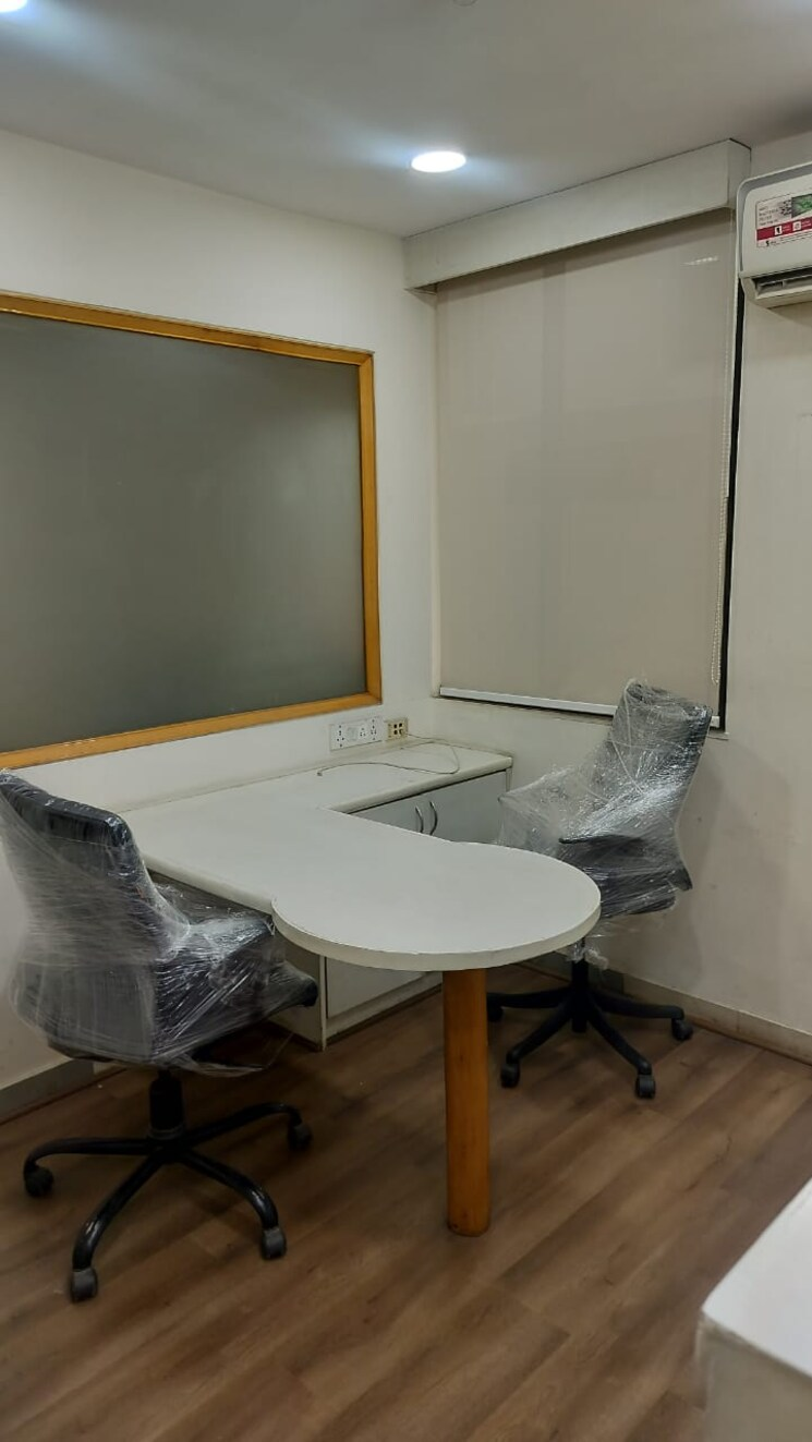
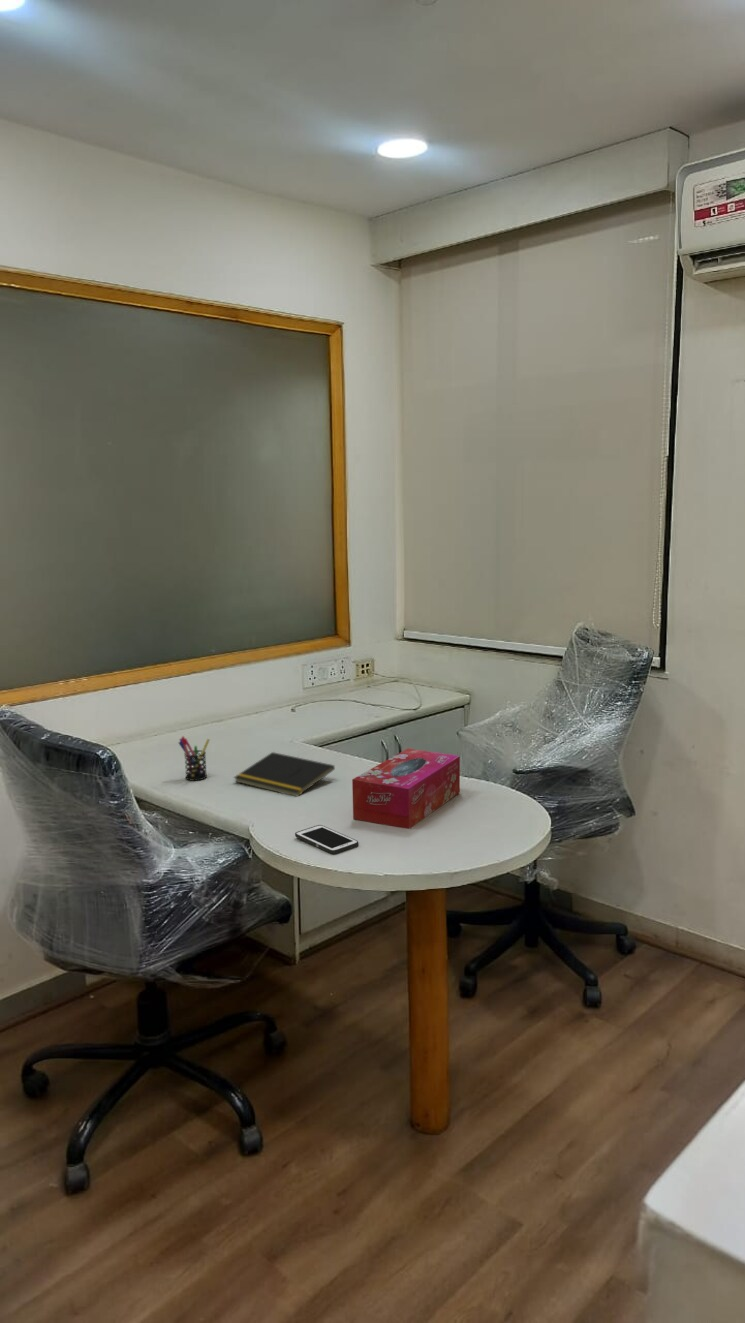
+ cell phone [294,824,360,855]
+ pen holder [178,735,211,782]
+ tissue box [351,748,461,830]
+ notepad [233,751,336,797]
